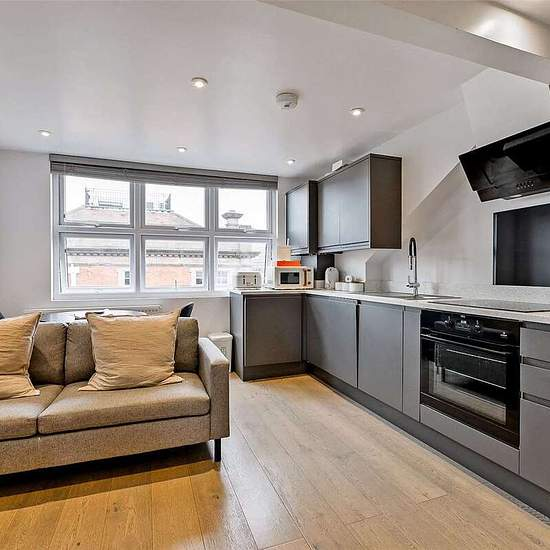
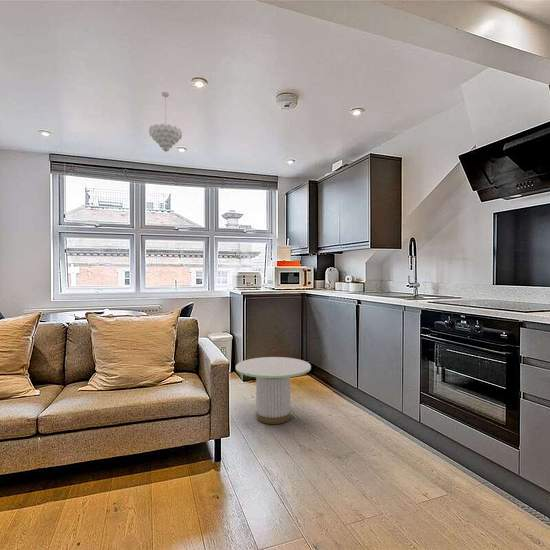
+ pendant light [148,91,183,153]
+ side table [235,356,312,425]
